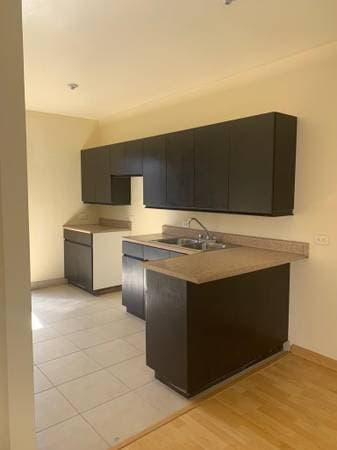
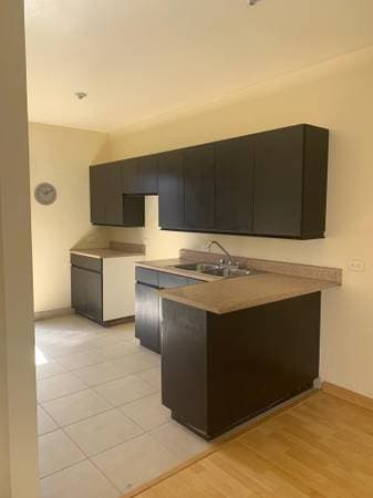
+ wall clock [33,181,58,207]
